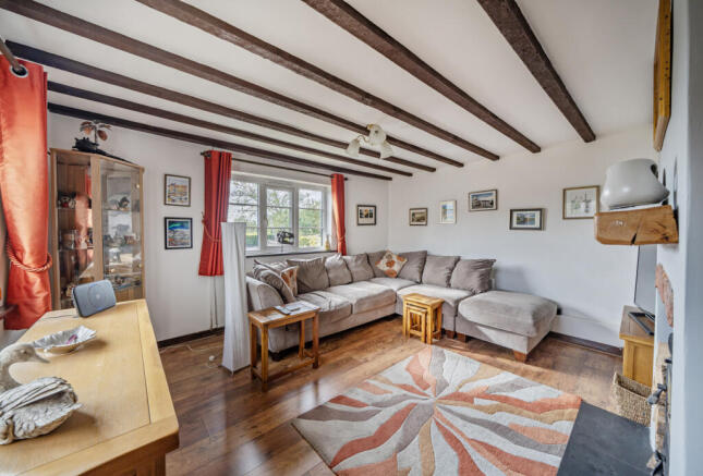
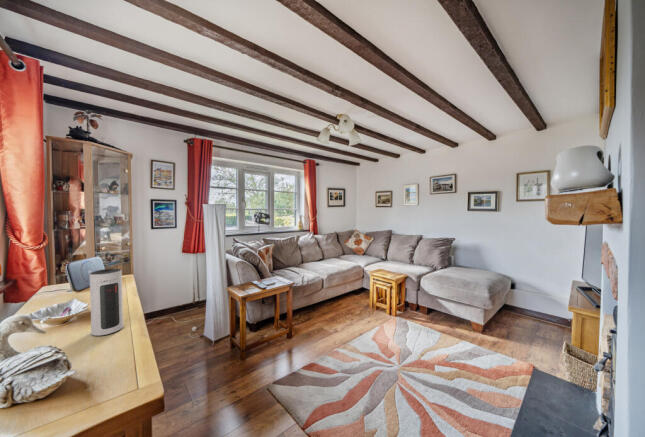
+ speaker [89,268,124,337]
